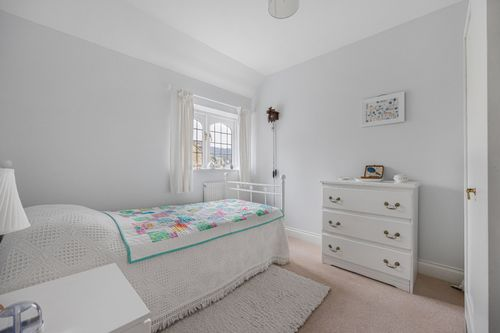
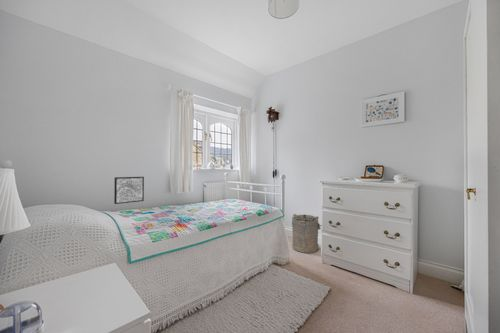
+ laundry hamper [291,213,322,254]
+ wall art [113,176,145,205]
